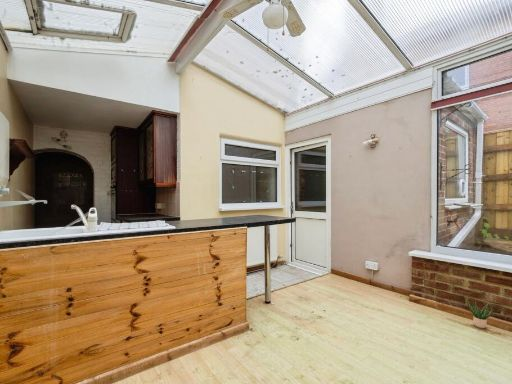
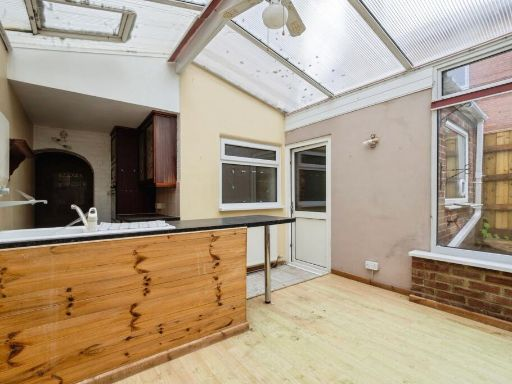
- potted plant [466,296,494,329]
